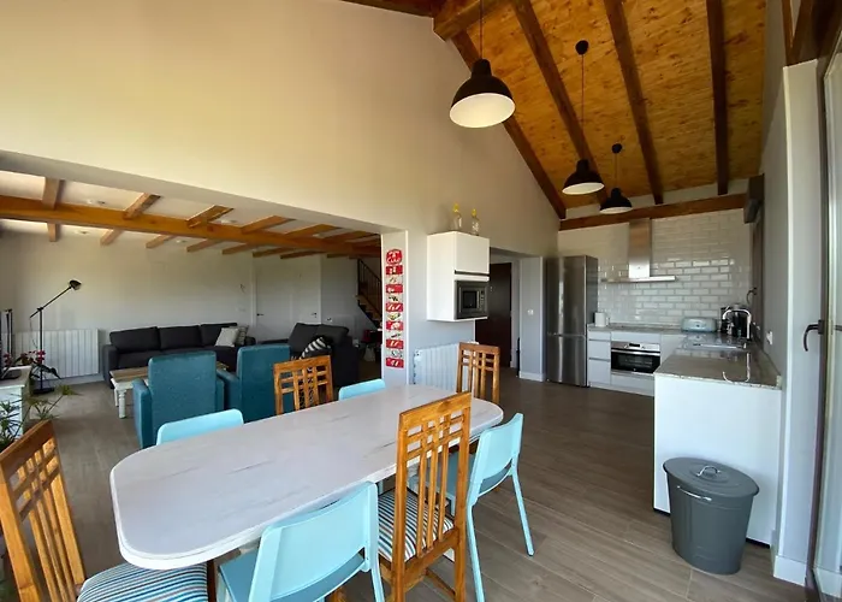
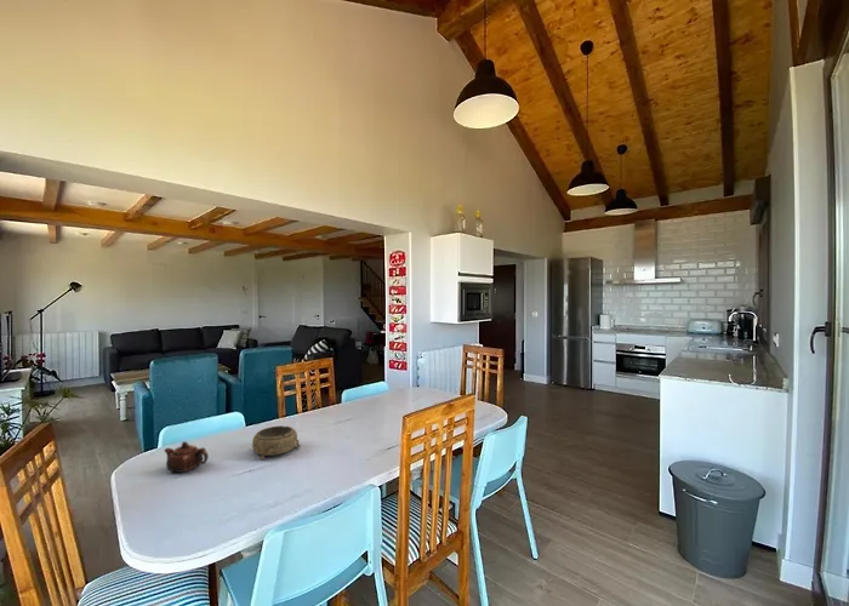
+ decorative bowl [251,424,302,461]
+ teapot [164,440,210,474]
